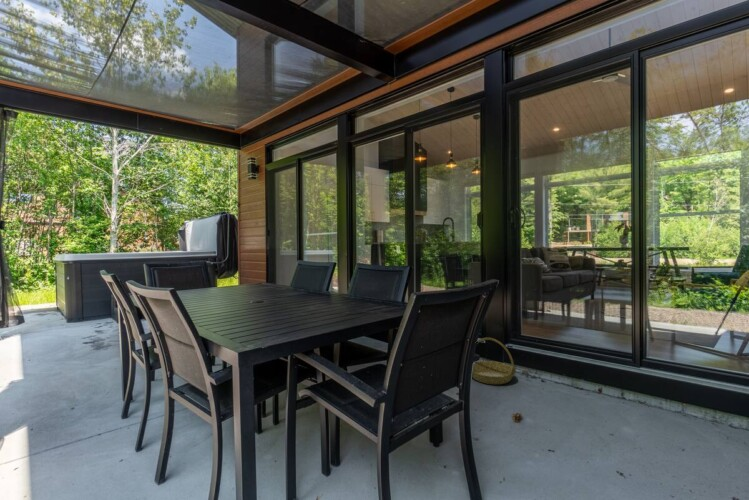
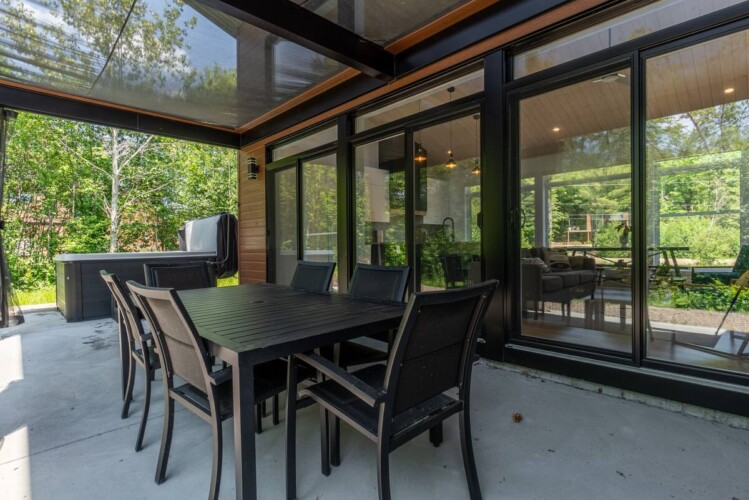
- basket [471,337,517,385]
